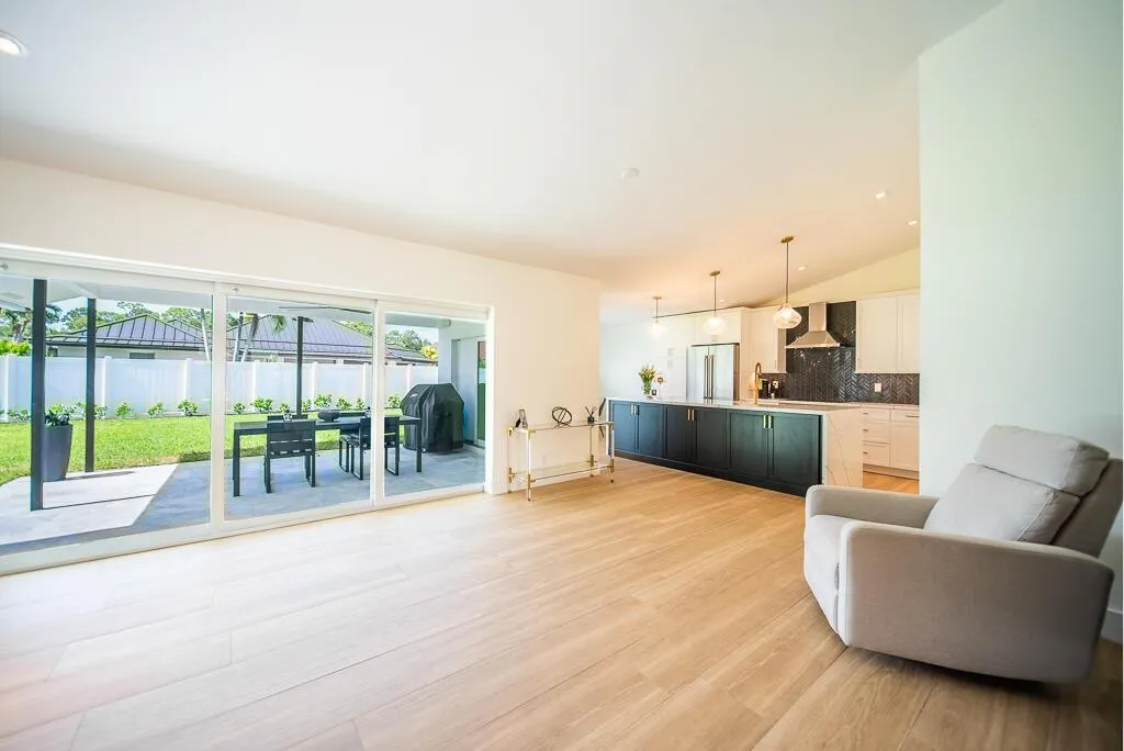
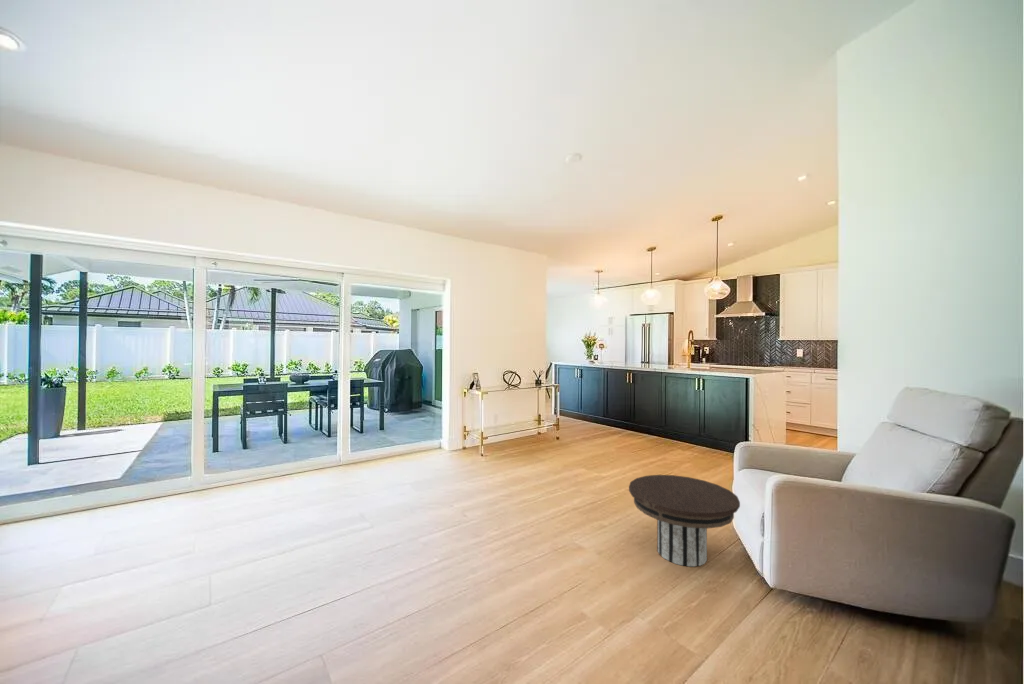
+ side table [628,474,741,568]
